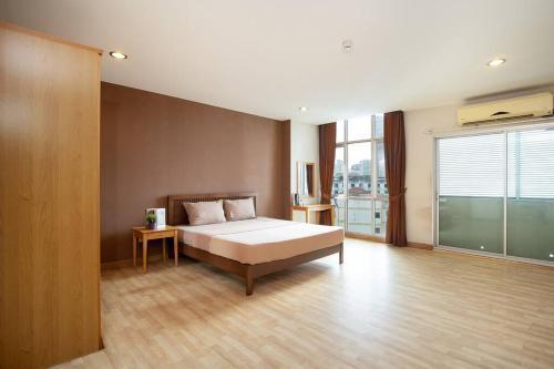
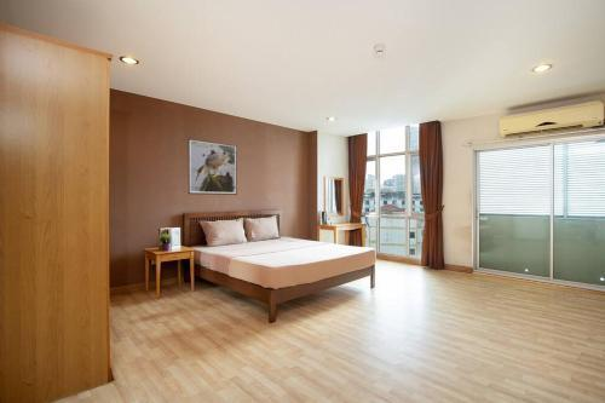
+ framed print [188,138,238,196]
